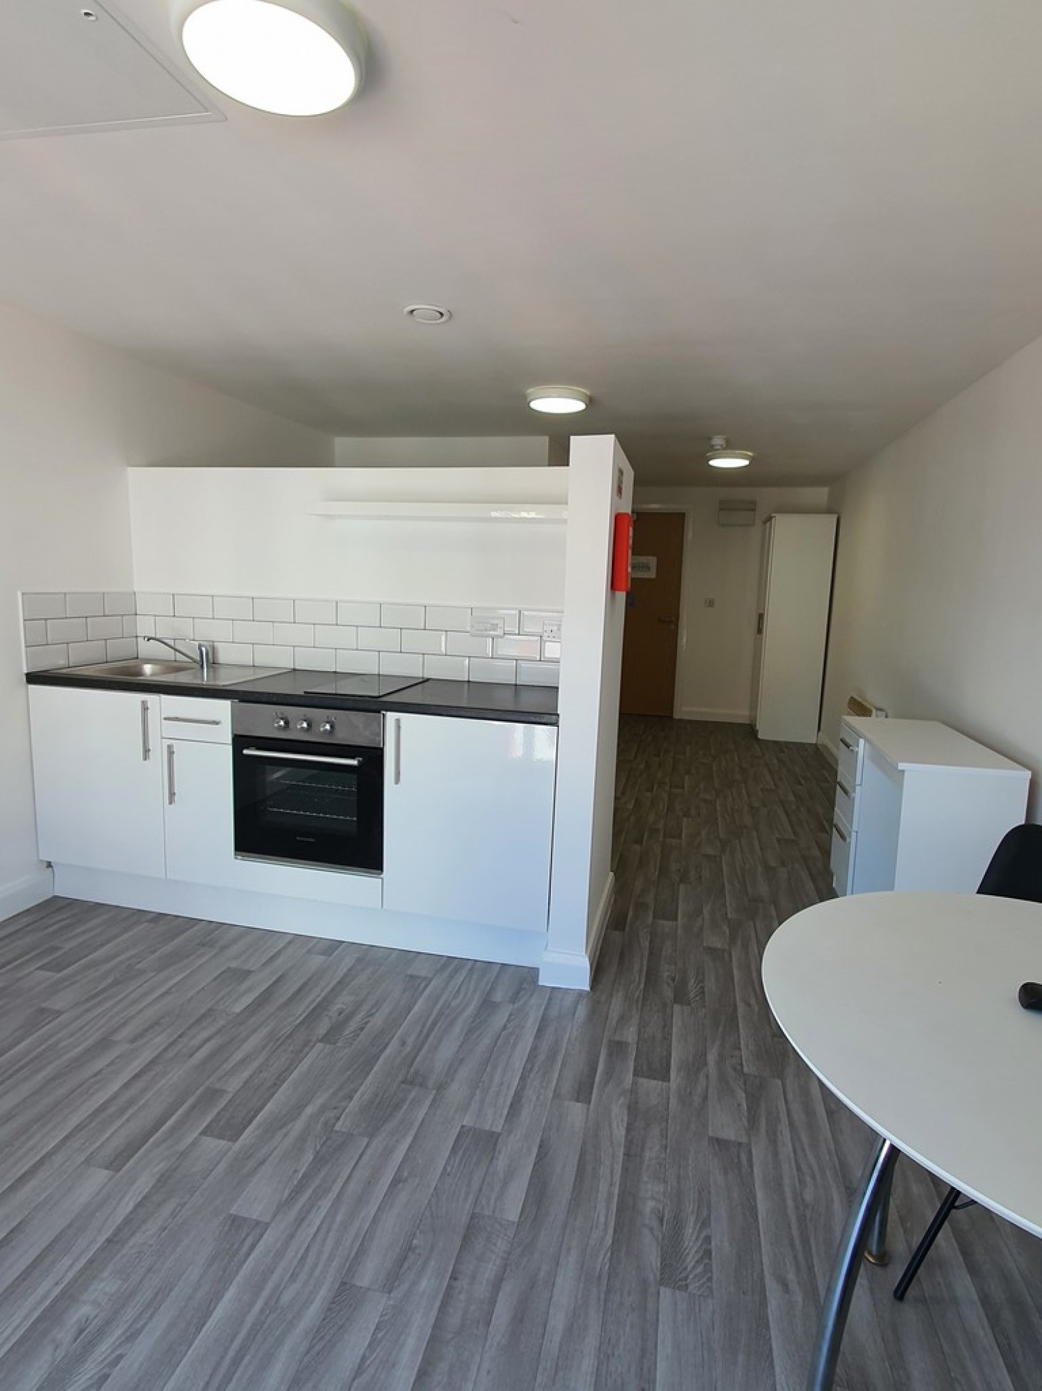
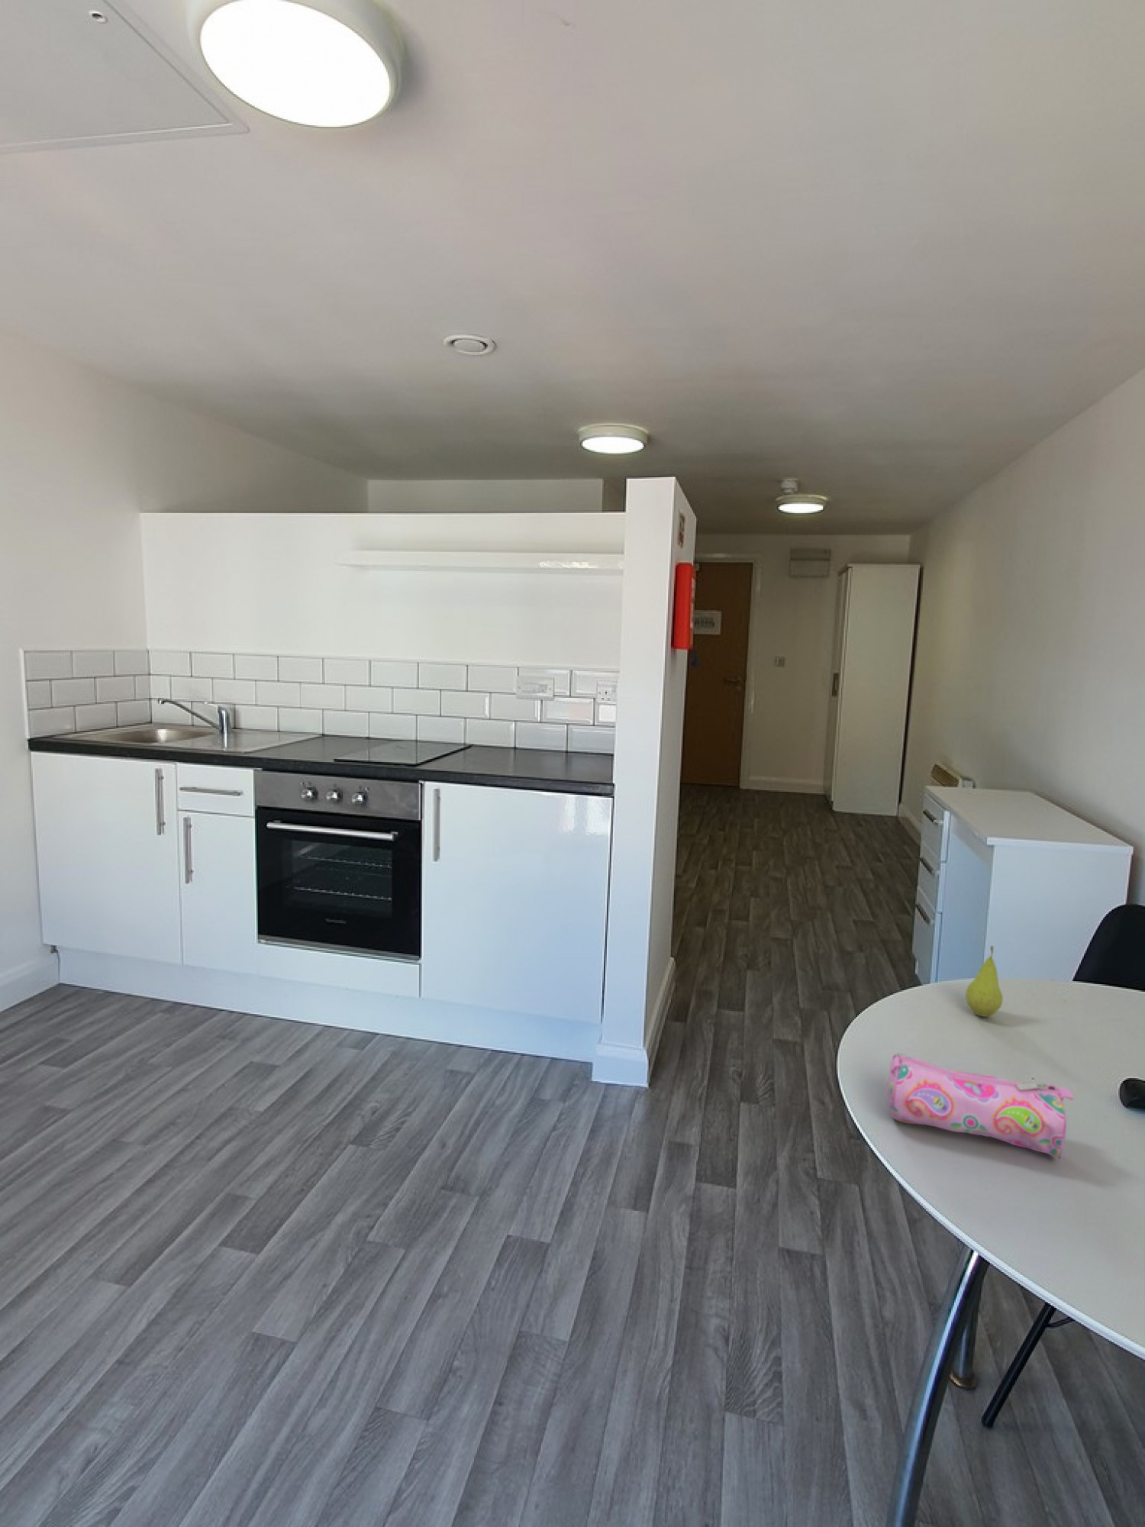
+ pencil case [886,1053,1075,1160]
+ fruit [965,945,1004,1017]
